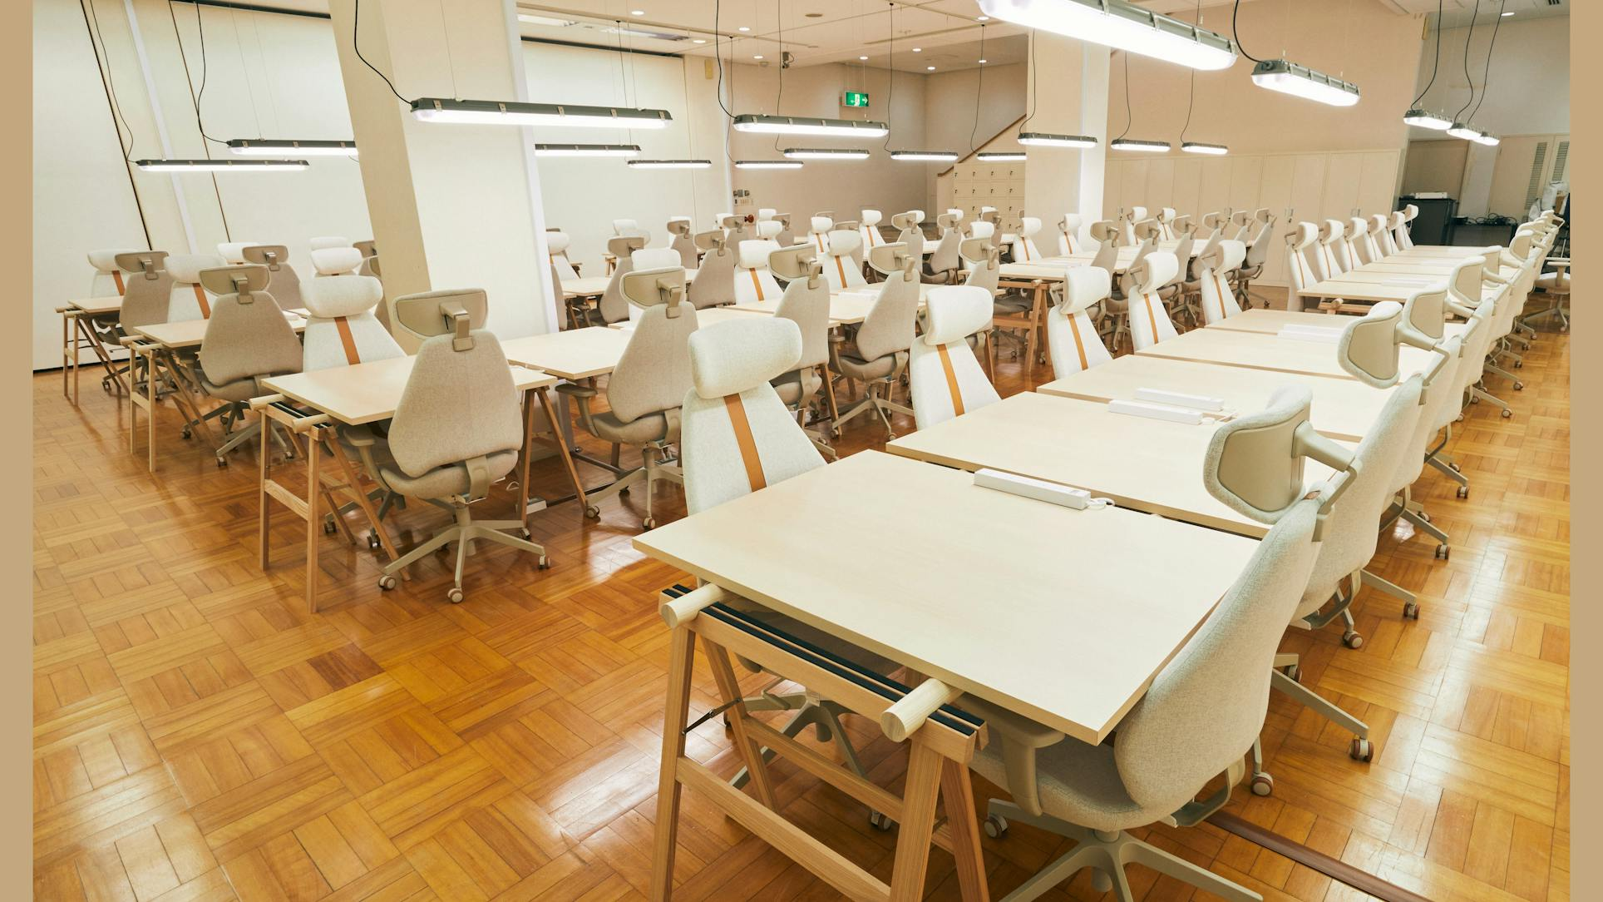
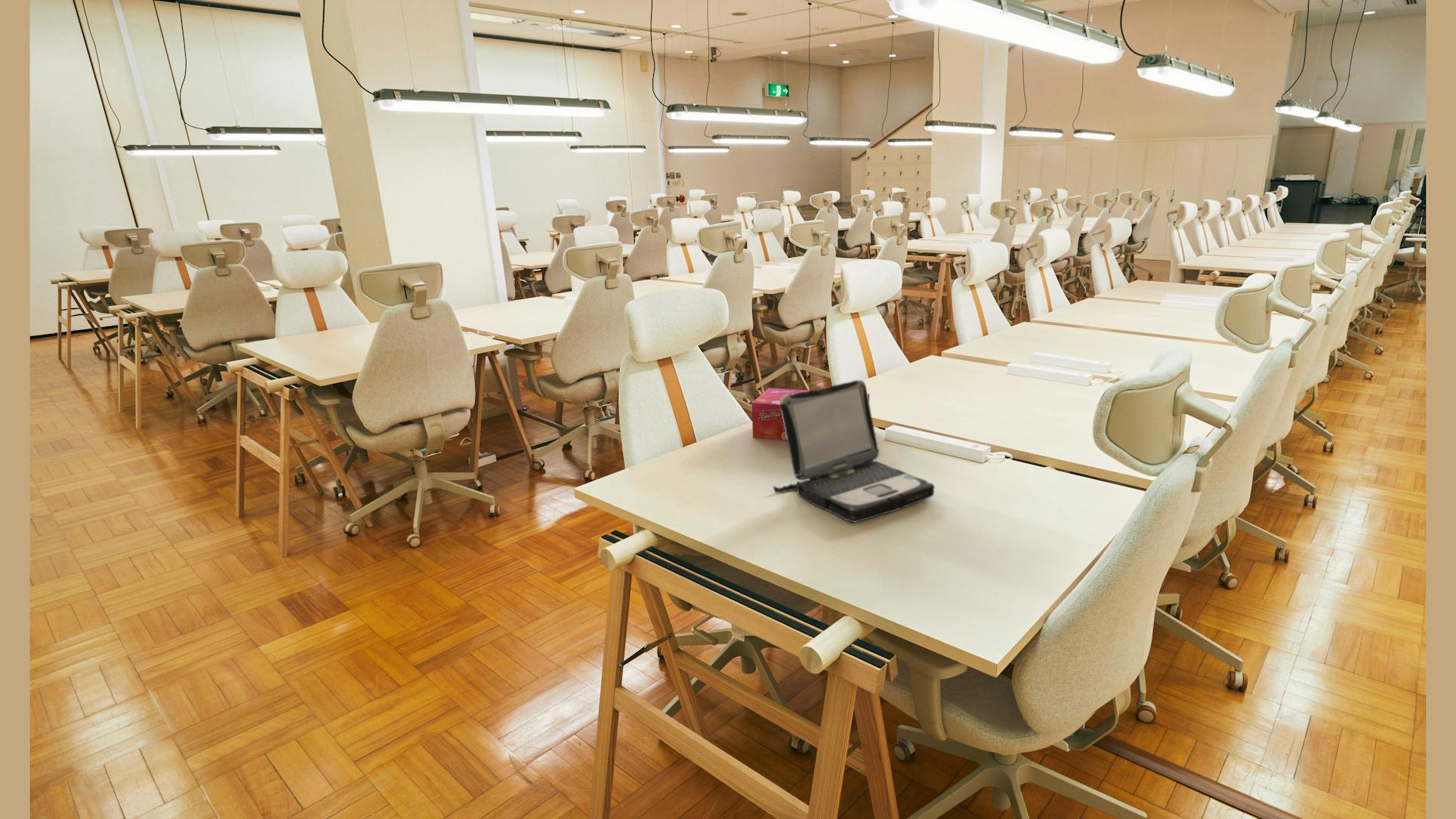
+ tissue box [751,388,870,441]
+ laptop [773,379,936,524]
